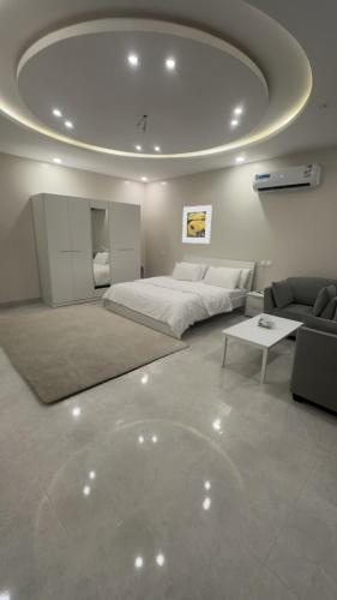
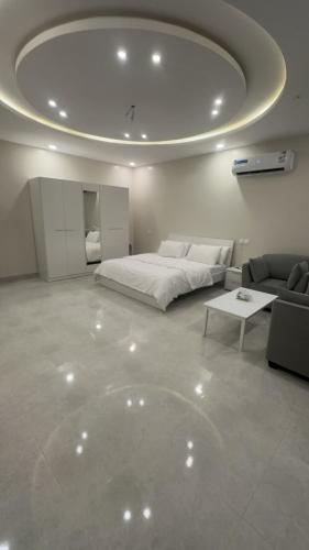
- rug [0,302,189,404]
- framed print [181,204,213,245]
